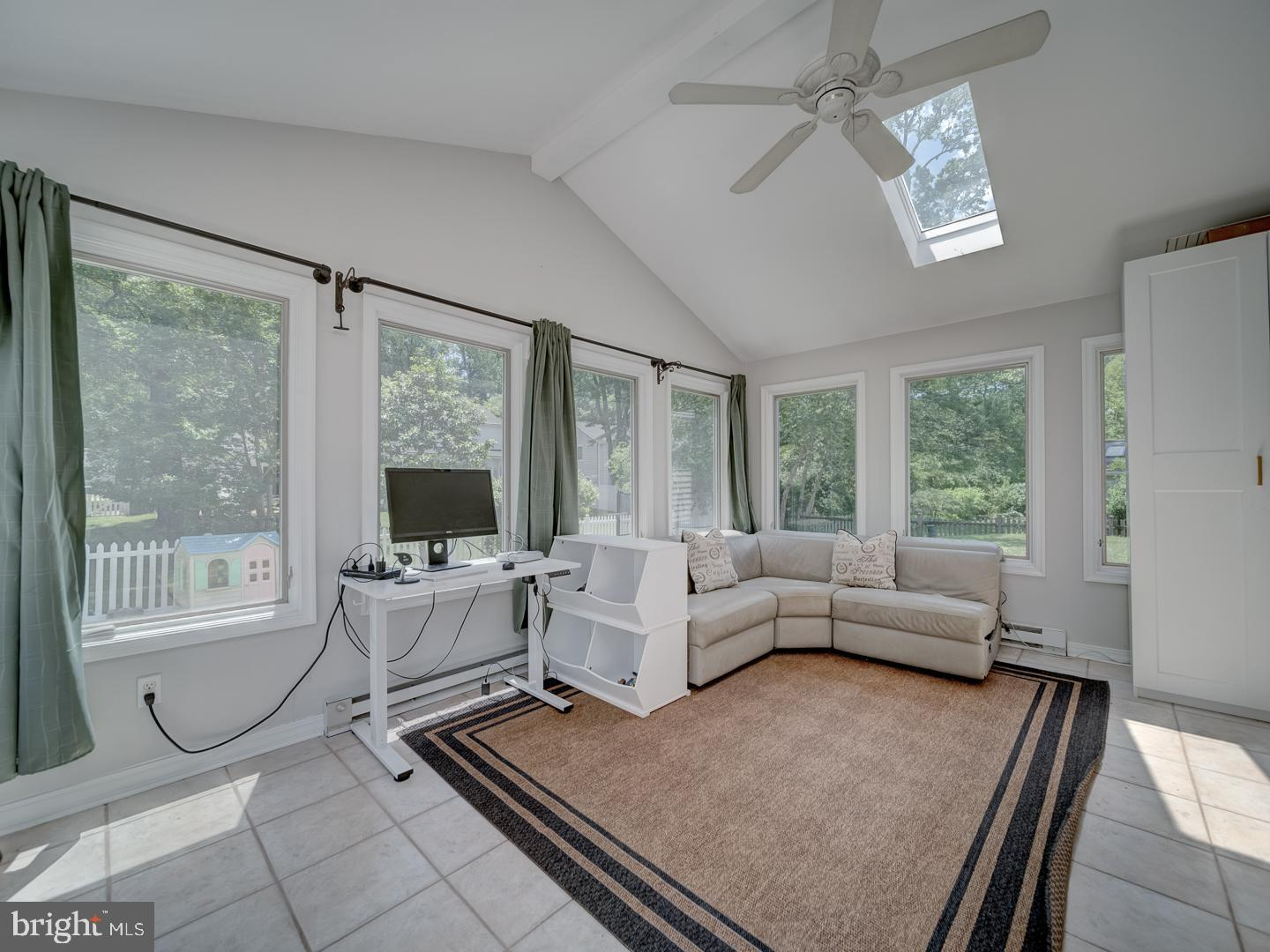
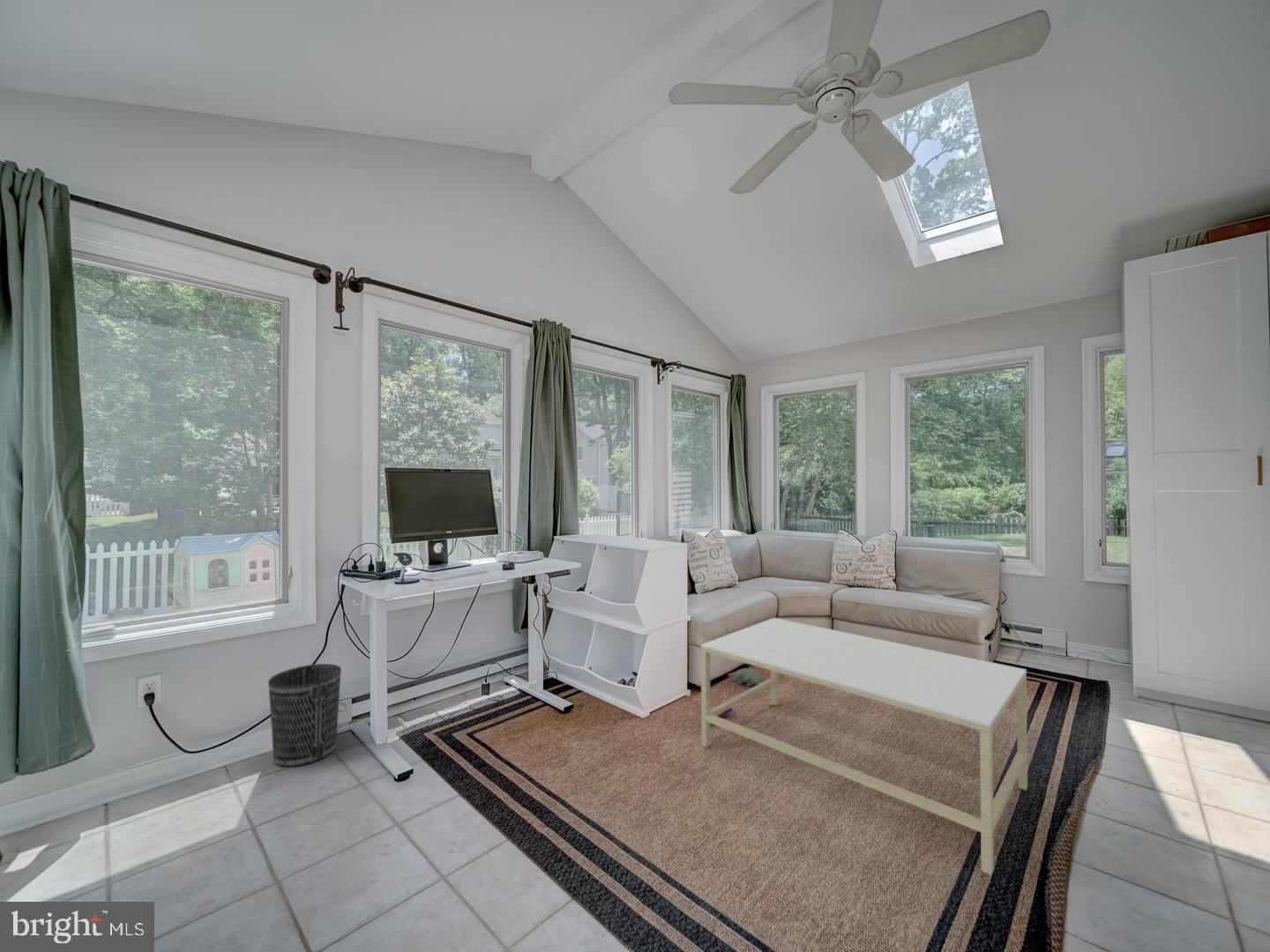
+ stacking toy [699,703,733,725]
+ wastebasket [267,663,342,768]
+ plush toy [728,667,764,688]
+ coffee table [700,617,1028,876]
